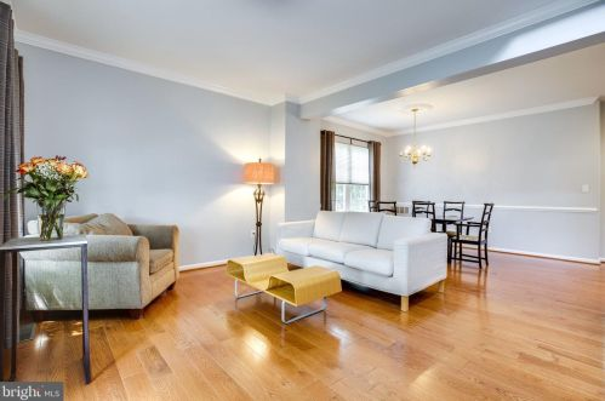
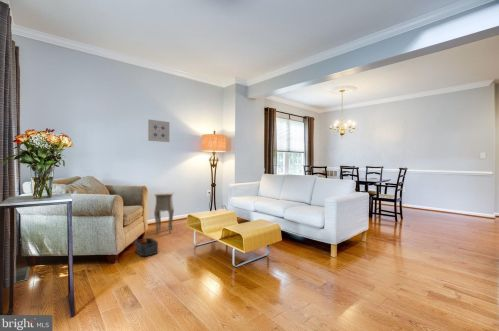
+ storage bin [134,237,159,257]
+ wall art [147,119,170,143]
+ side table [153,191,179,235]
